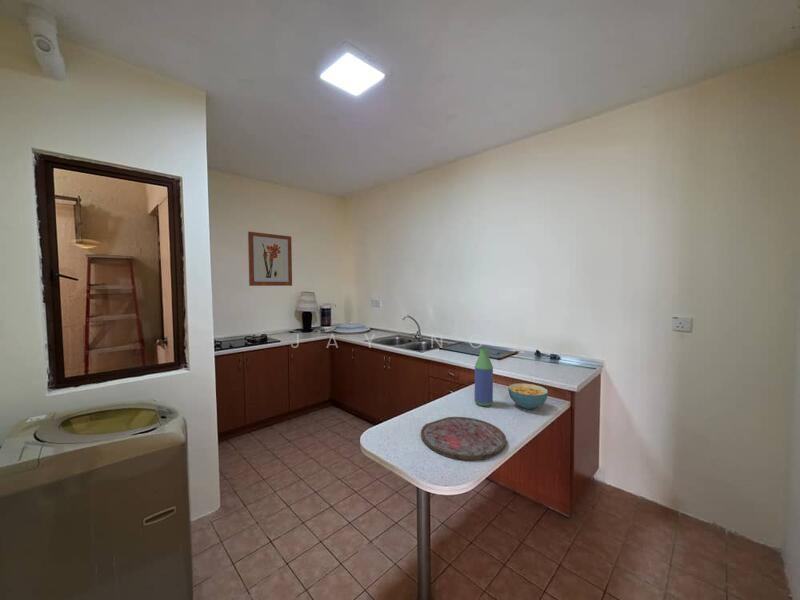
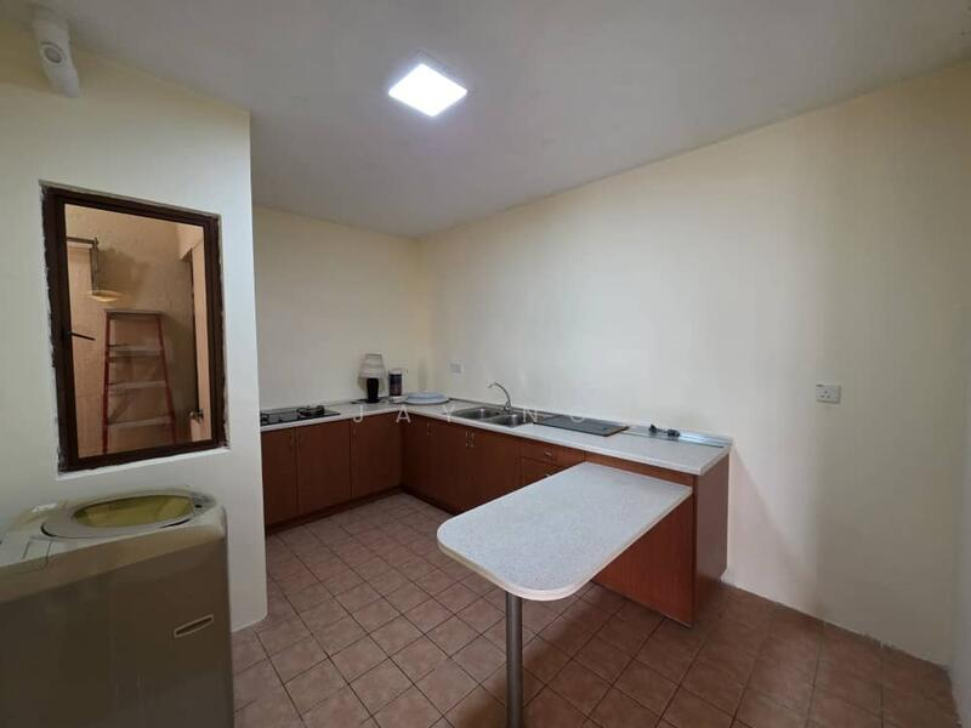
- cereal bowl [507,382,549,410]
- cutting board [420,416,507,461]
- bottle [474,347,494,407]
- wall art [247,231,293,287]
